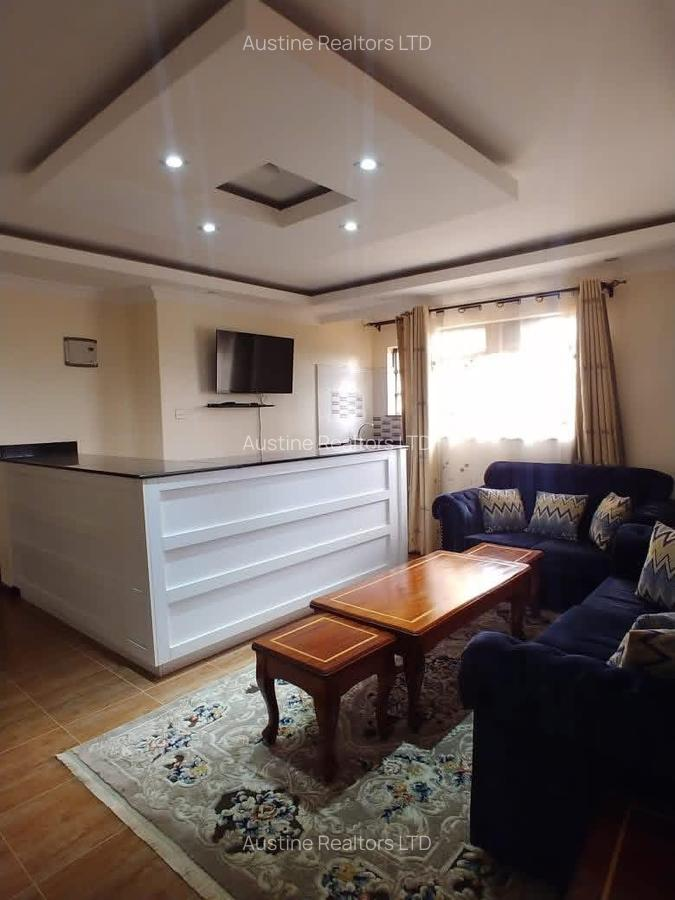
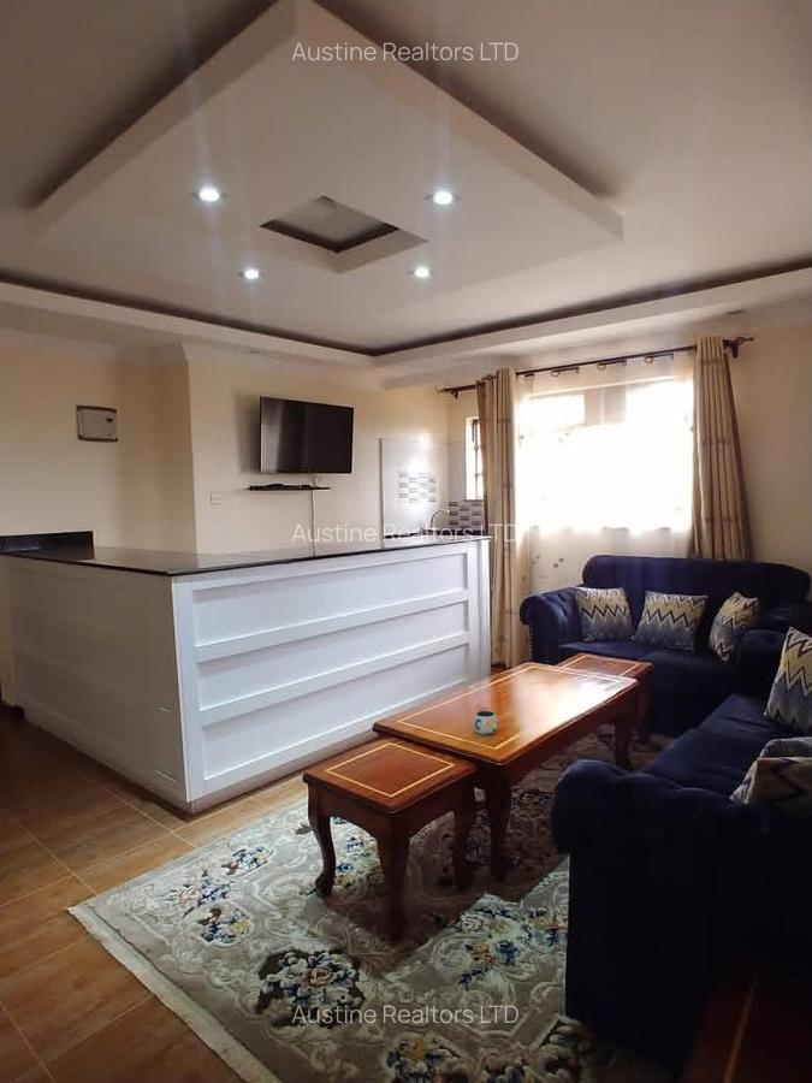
+ mug [473,710,499,735]
